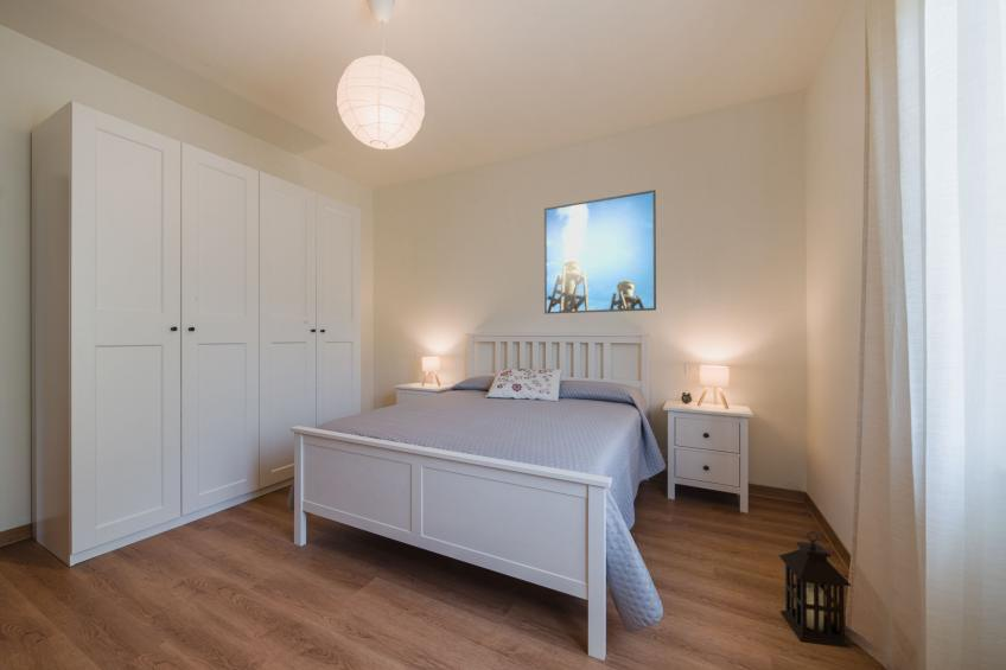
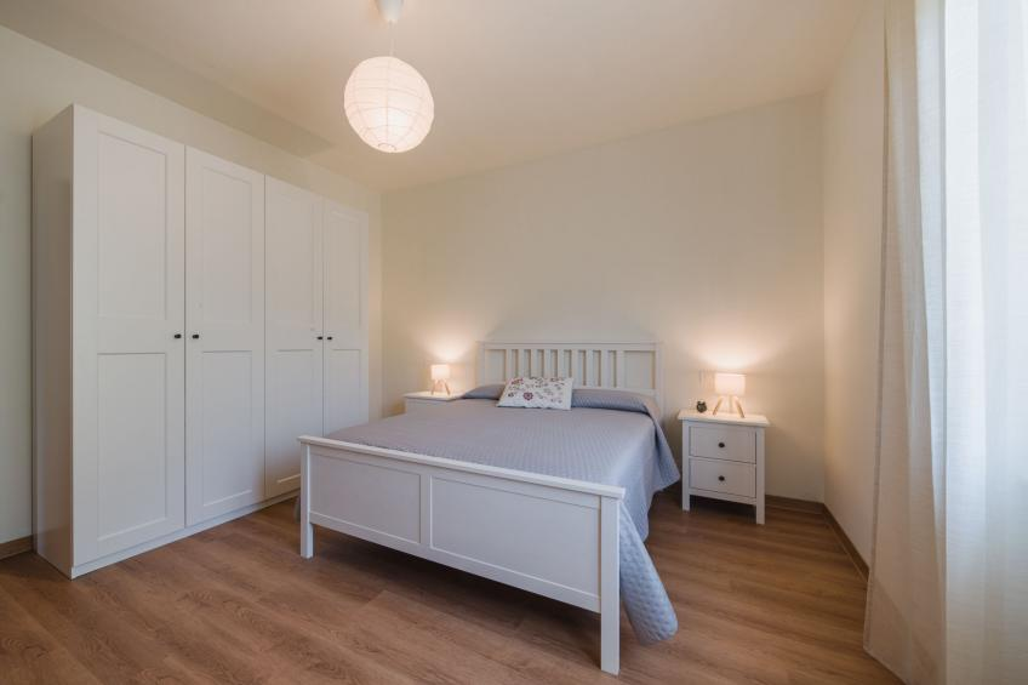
- lantern [777,530,853,650]
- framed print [543,189,657,315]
